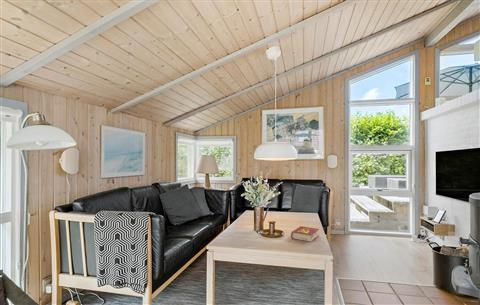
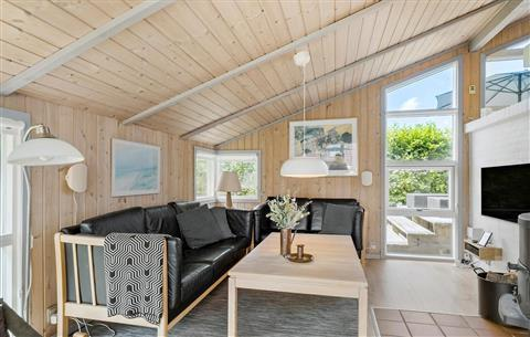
- book [290,225,320,243]
